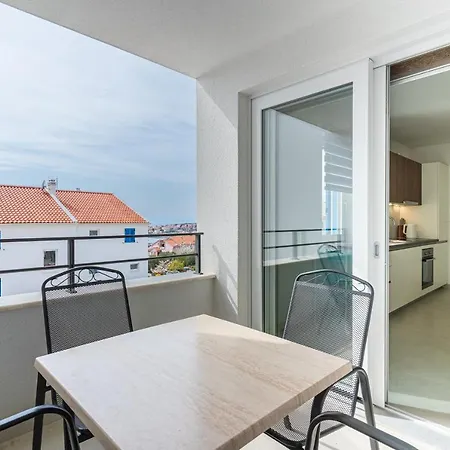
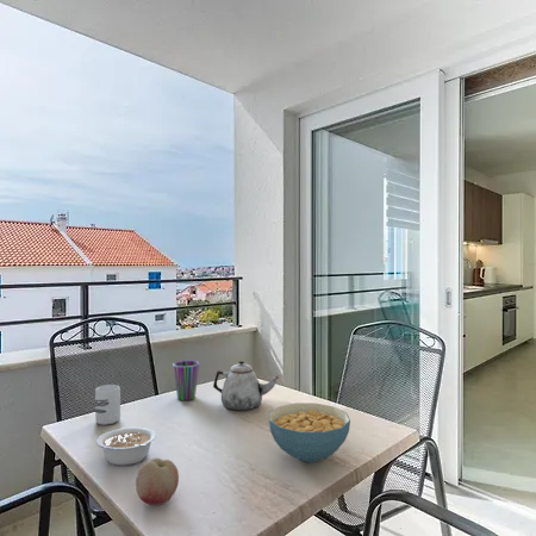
+ fruit [135,456,180,506]
+ cup [94,384,121,426]
+ teapot [212,360,280,412]
+ legume [95,426,157,467]
+ cereal bowl [268,401,351,463]
+ cup [172,360,200,401]
